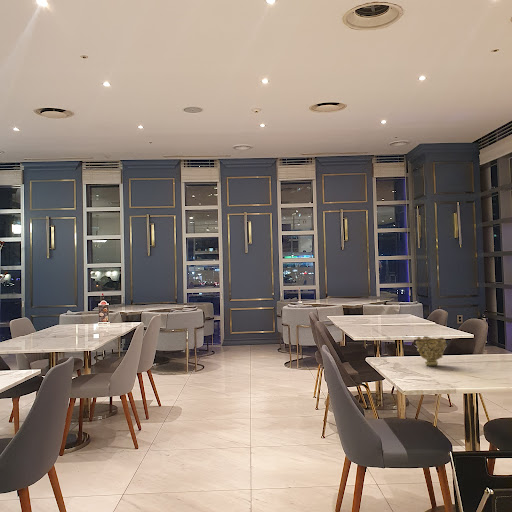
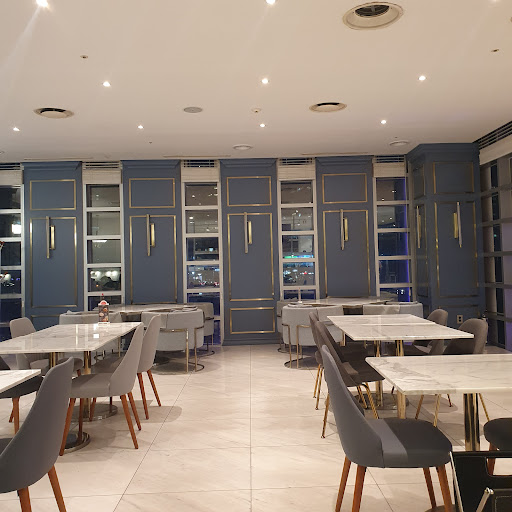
- decorative bowl [415,335,448,367]
